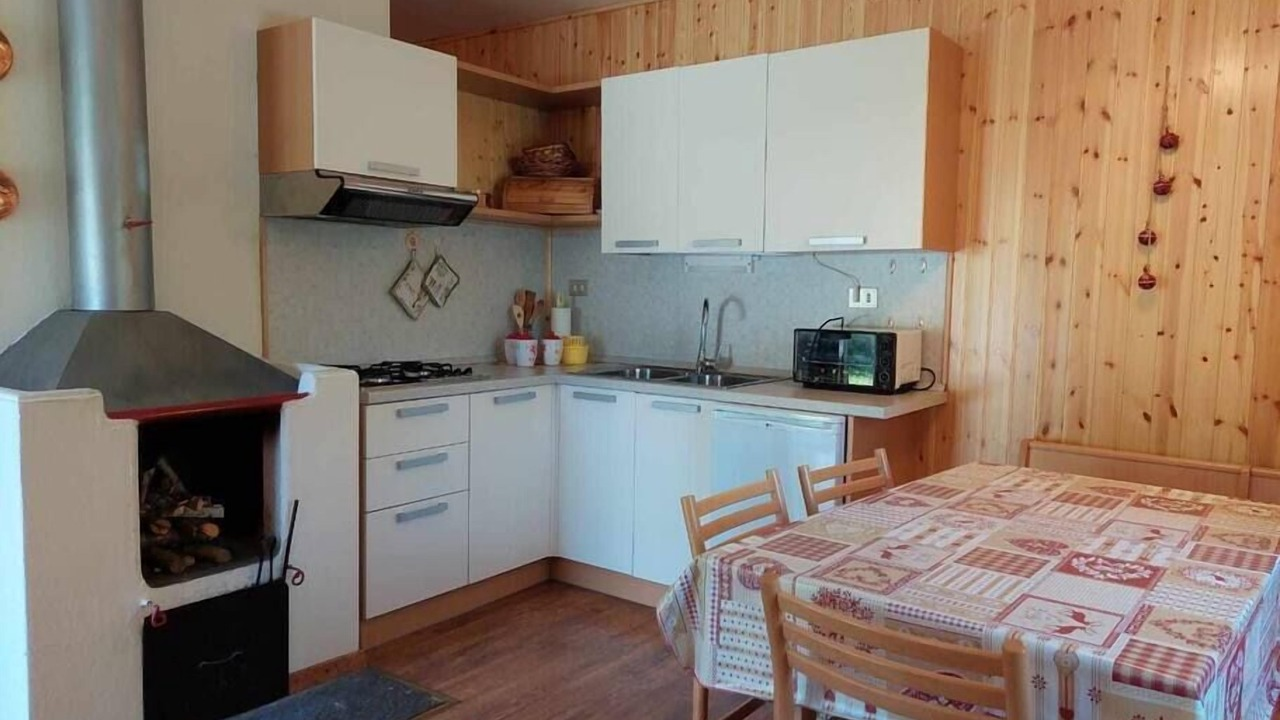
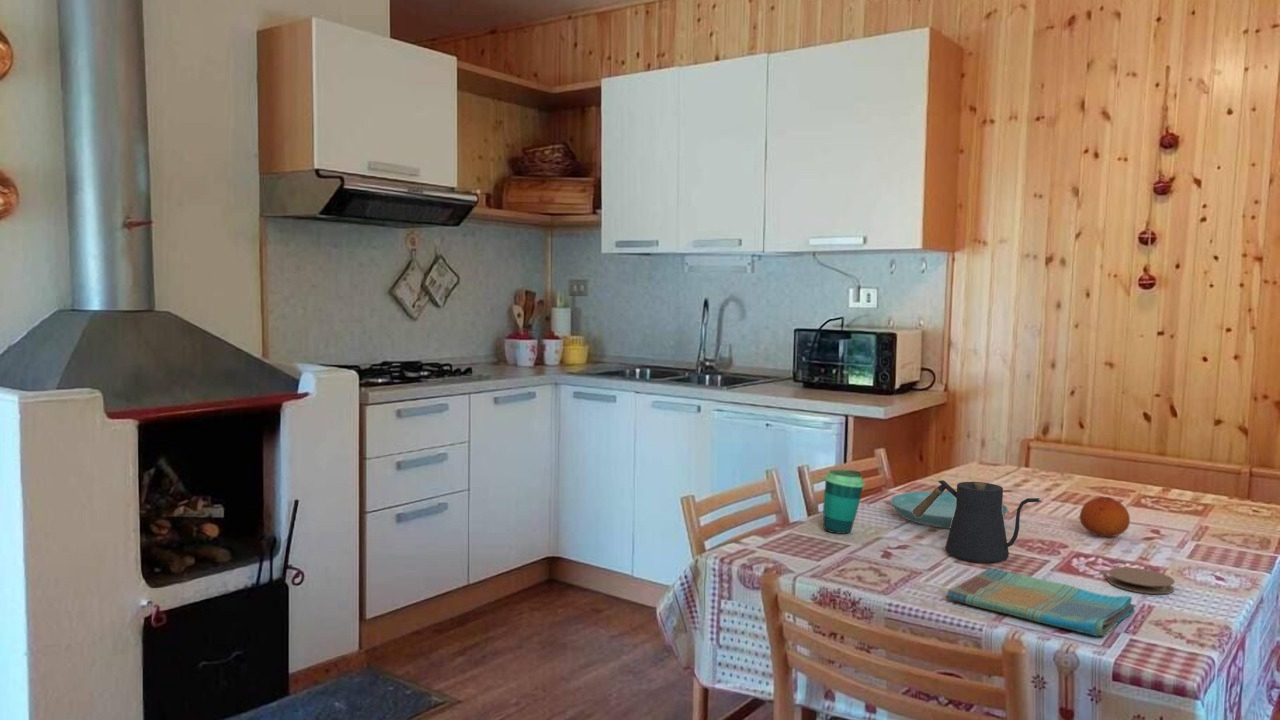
+ fruit [1079,495,1131,538]
+ saucer [890,490,1009,529]
+ kettle [912,479,1043,564]
+ dish towel [946,567,1137,637]
+ coaster [1107,566,1176,595]
+ cup [822,468,866,534]
